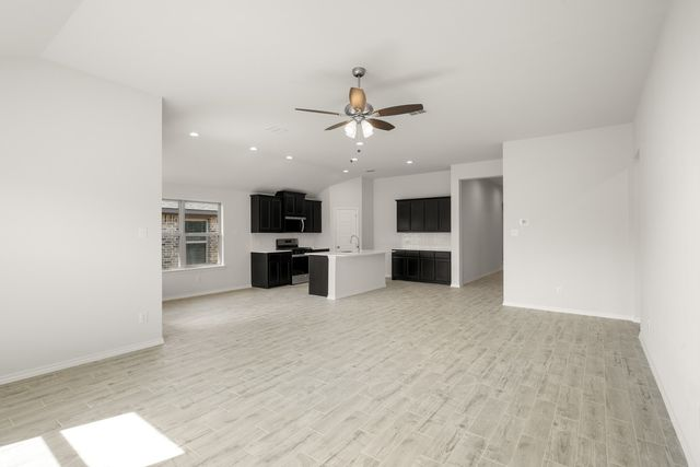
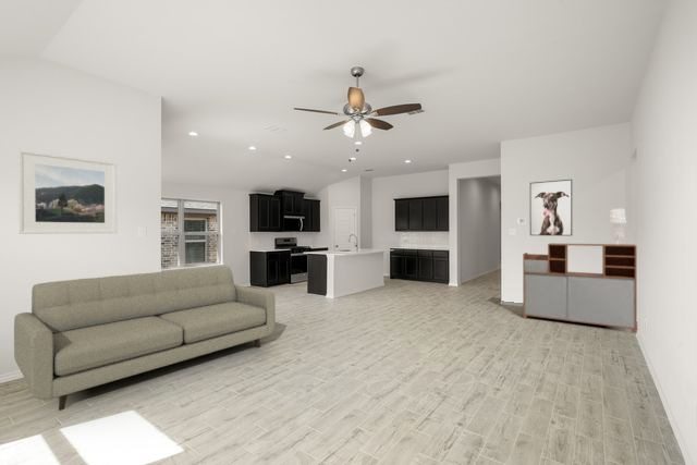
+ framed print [17,149,118,235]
+ storage cabinet [522,242,638,334]
+ wall sconce [608,208,627,245]
+ sofa [13,266,277,412]
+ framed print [529,179,573,236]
